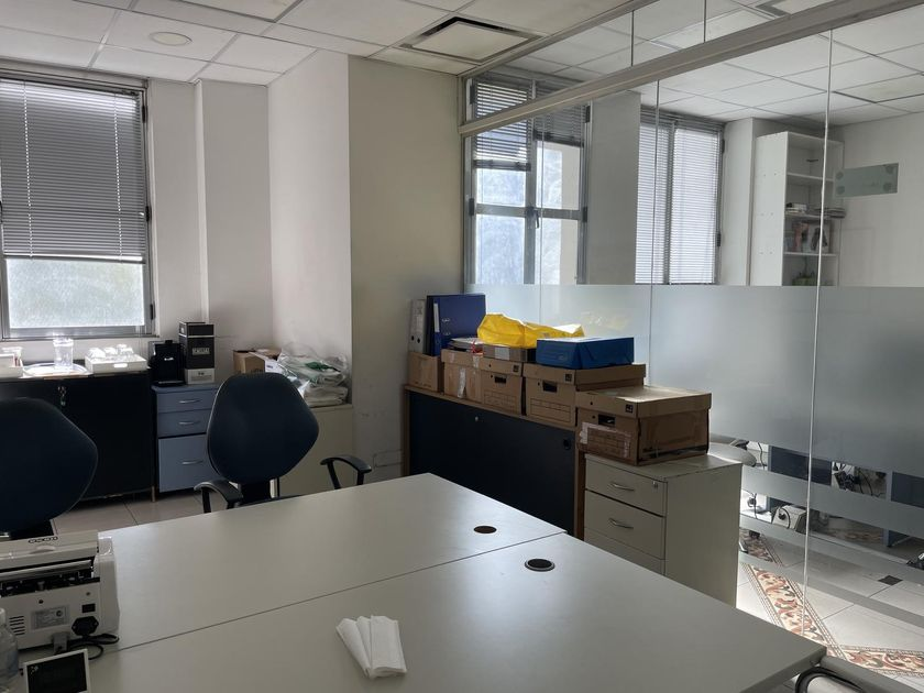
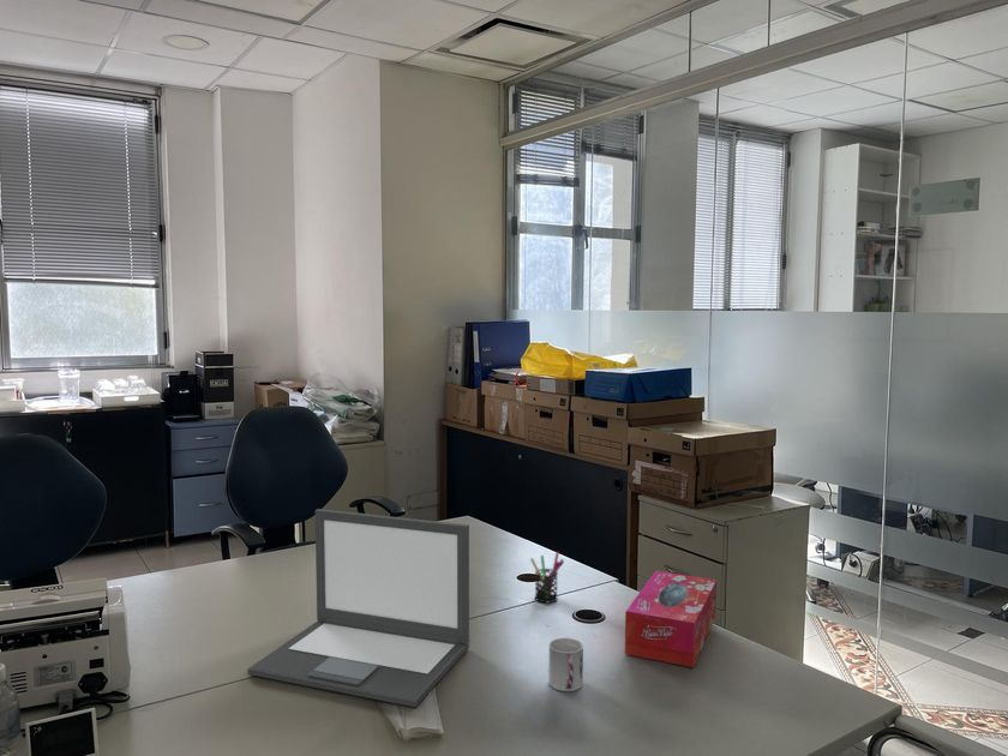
+ pen holder [529,551,565,604]
+ cup [547,637,584,692]
+ laptop [246,508,470,708]
+ tissue box [624,570,718,668]
